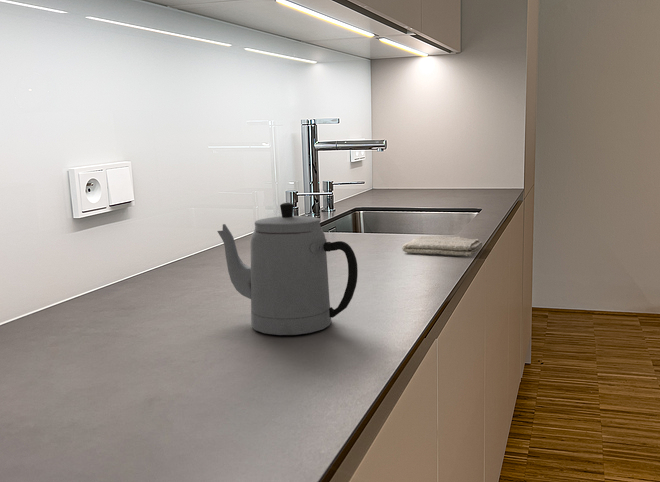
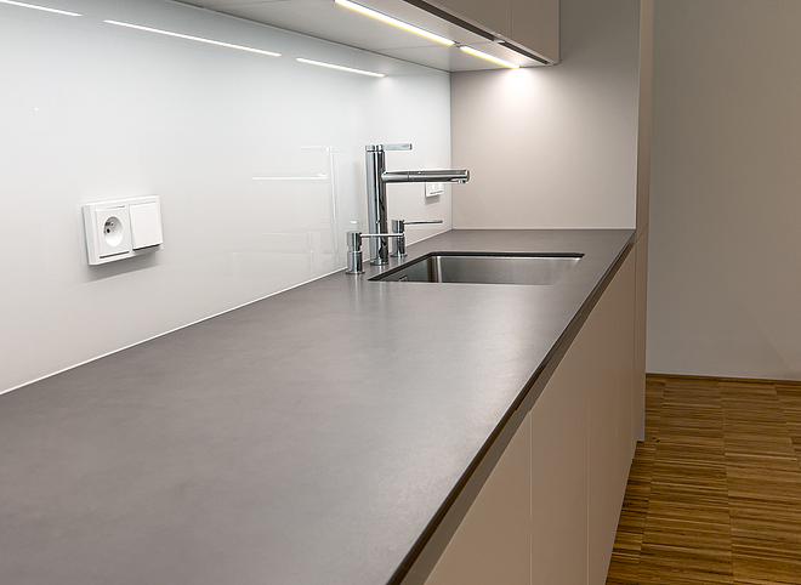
- teapot [216,202,359,336]
- washcloth [401,235,483,257]
